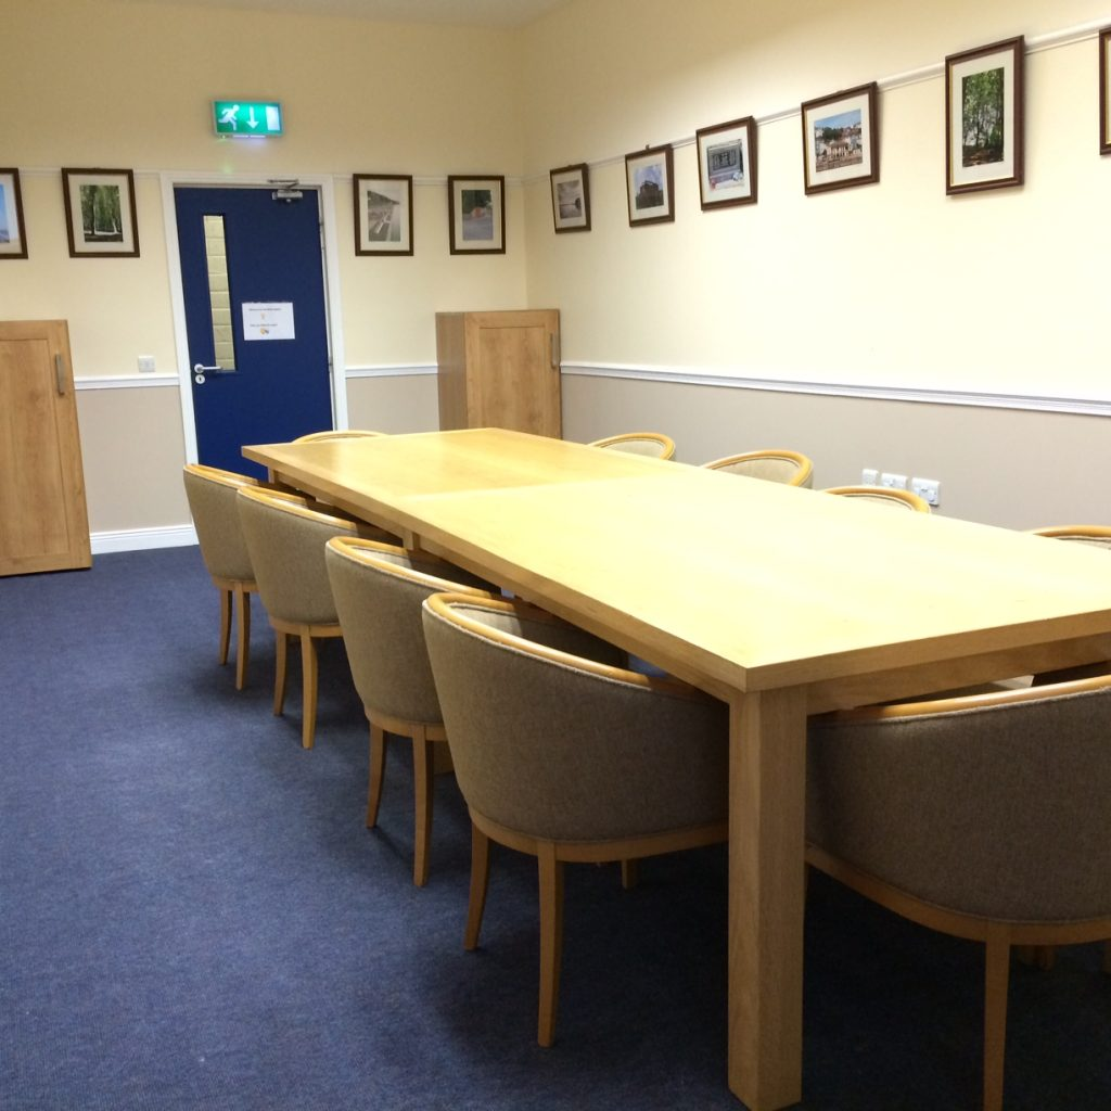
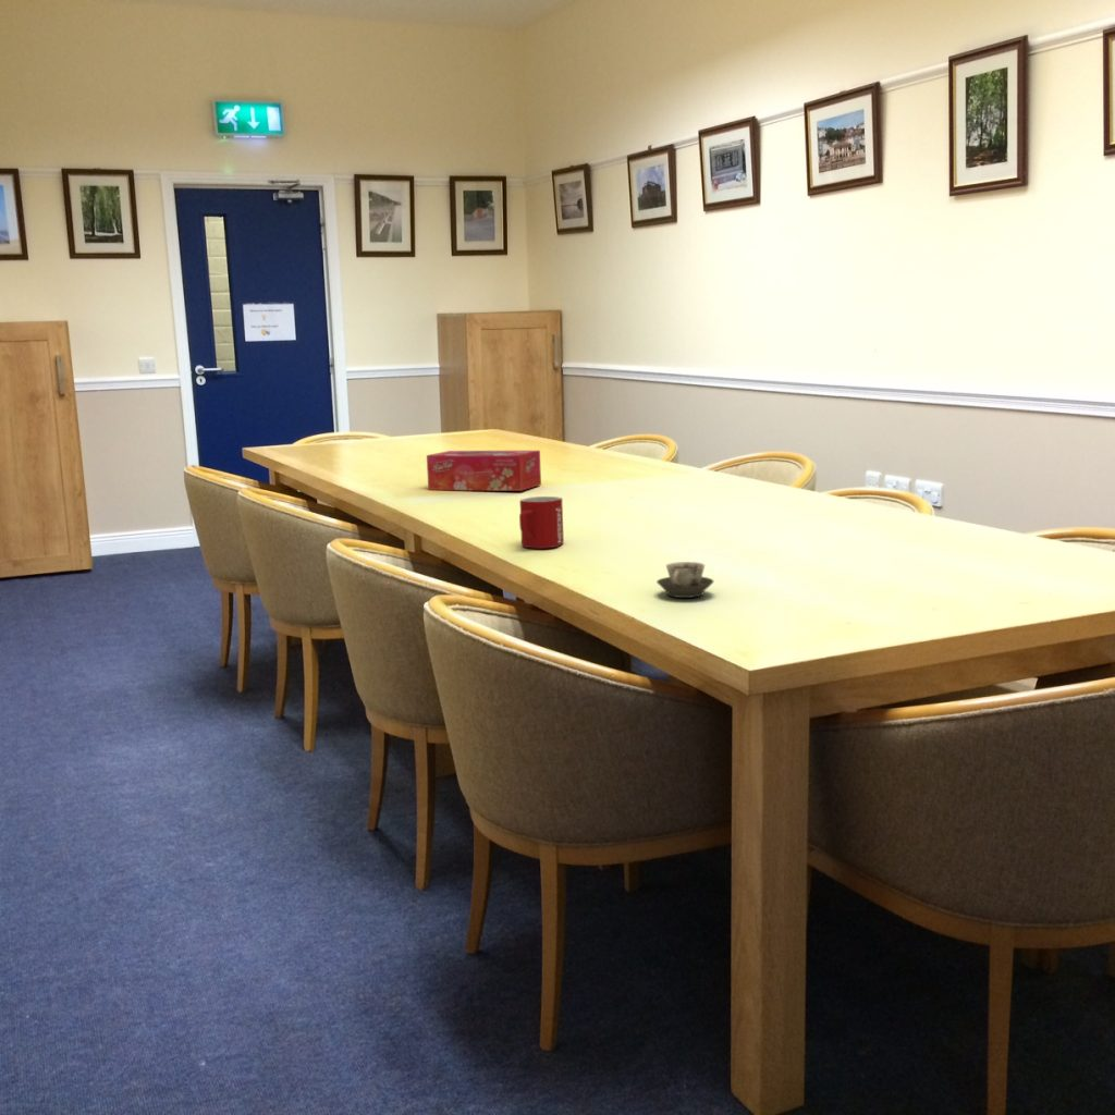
+ cup [655,561,714,599]
+ mug [518,495,565,550]
+ tissue box [426,450,542,492]
